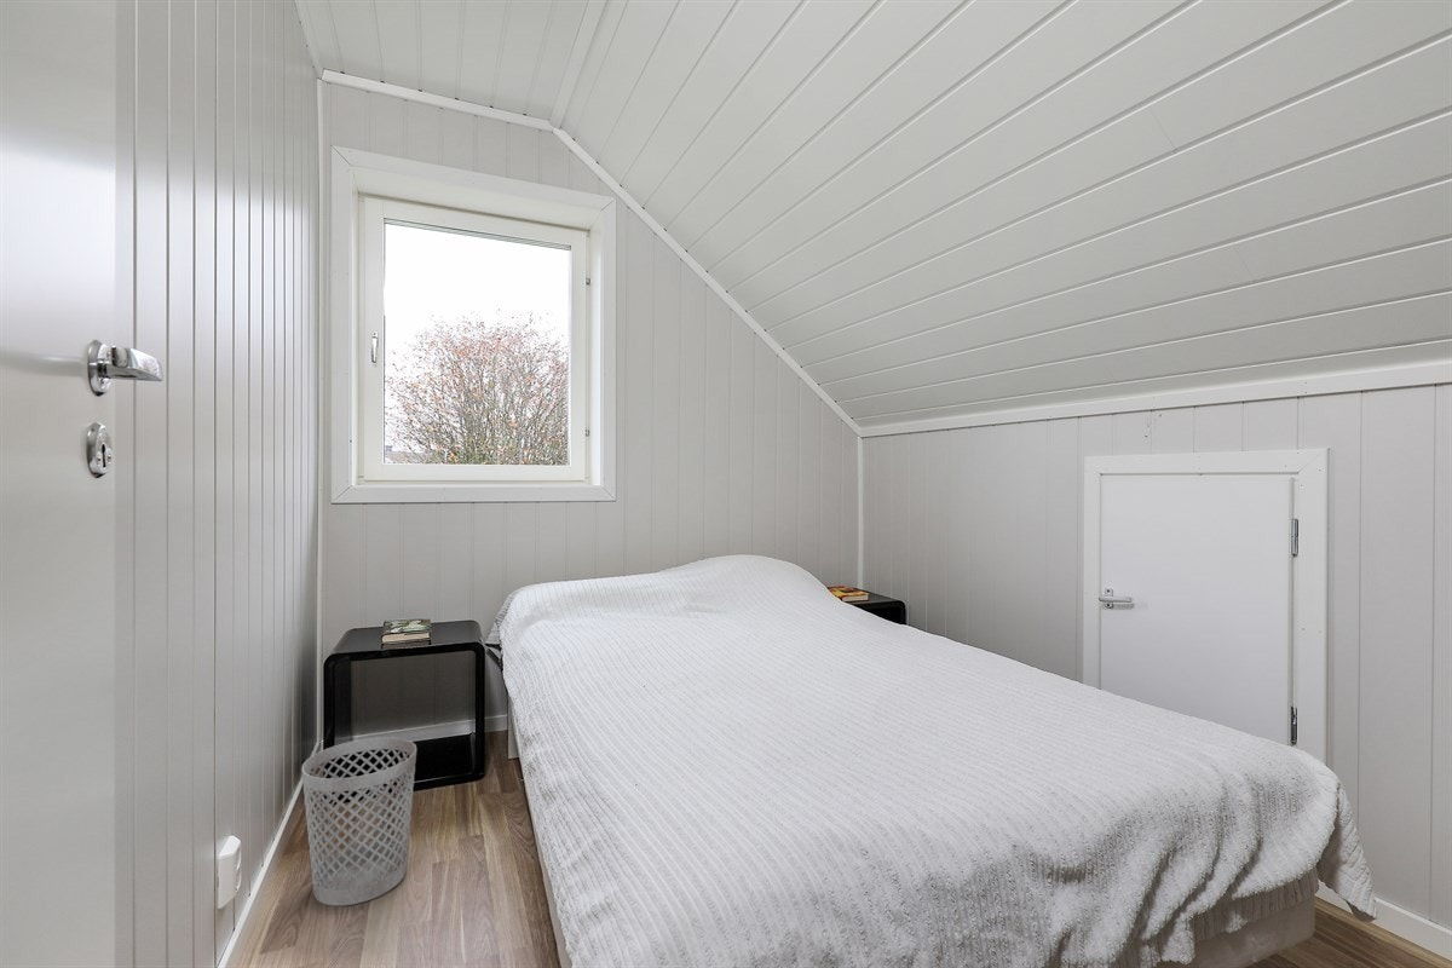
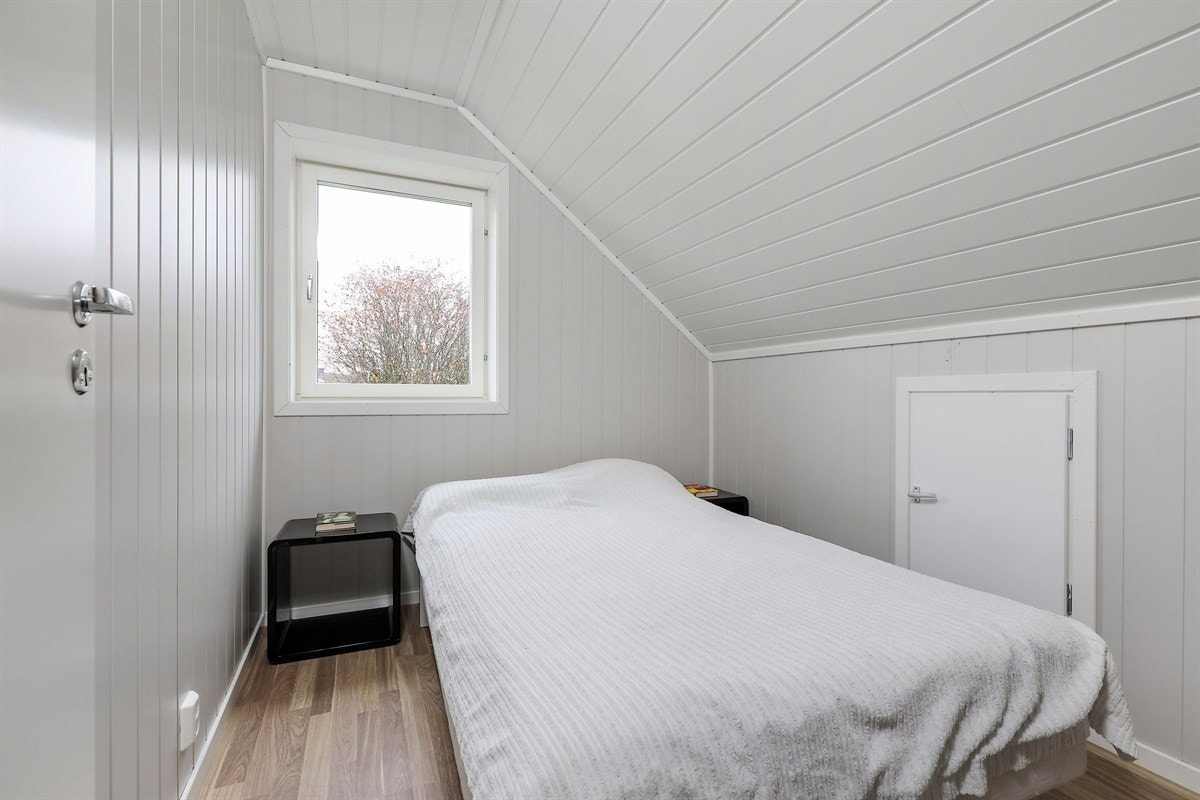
- wastebasket [300,737,417,908]
